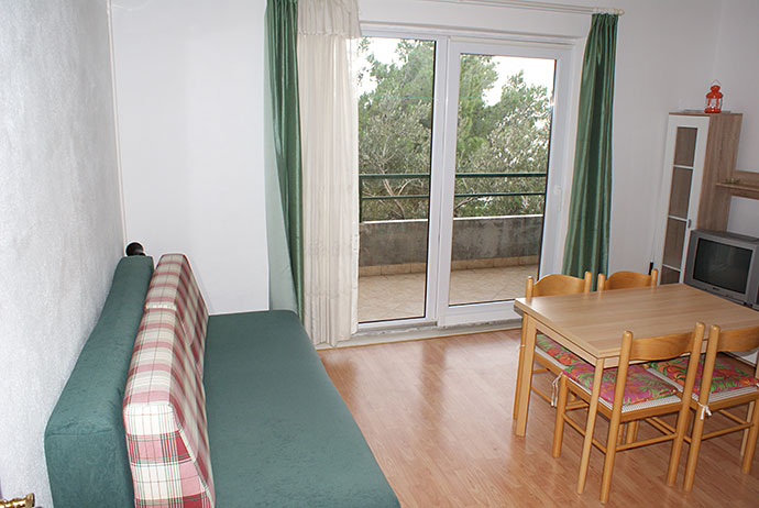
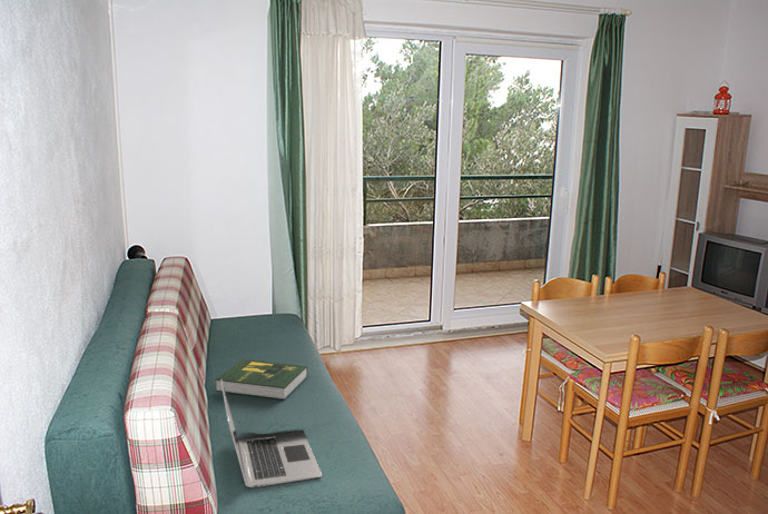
+ book [215,358,308,401]
+ laptop [220,379,323,488]
